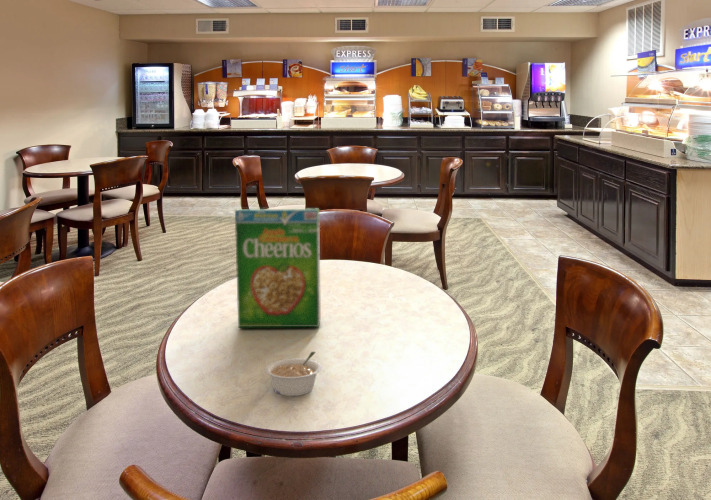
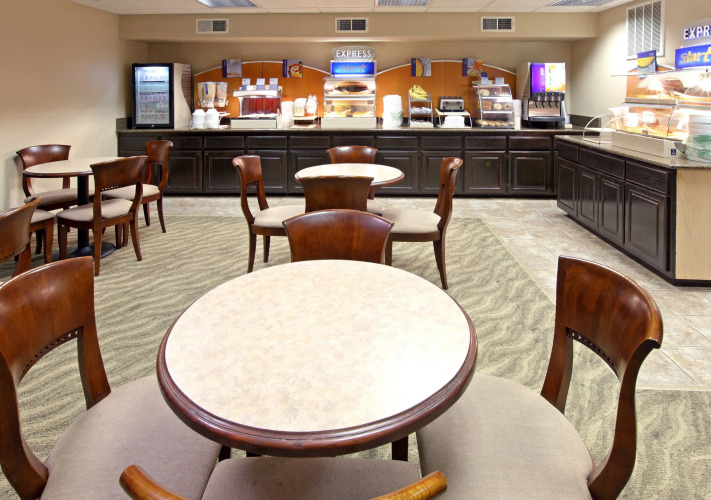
- legume [264,351,322,397]
- cereal box [234,208,322,328]
